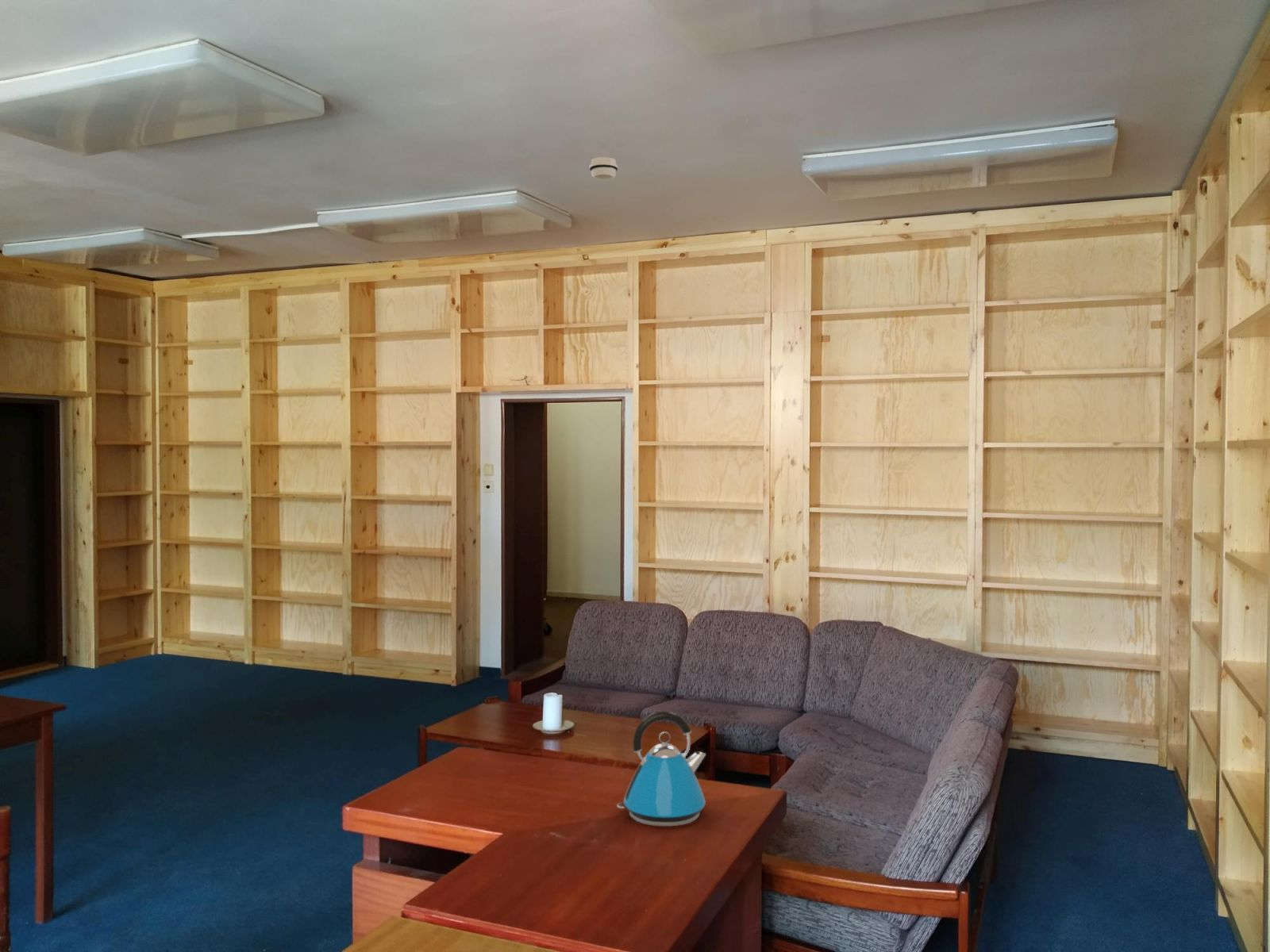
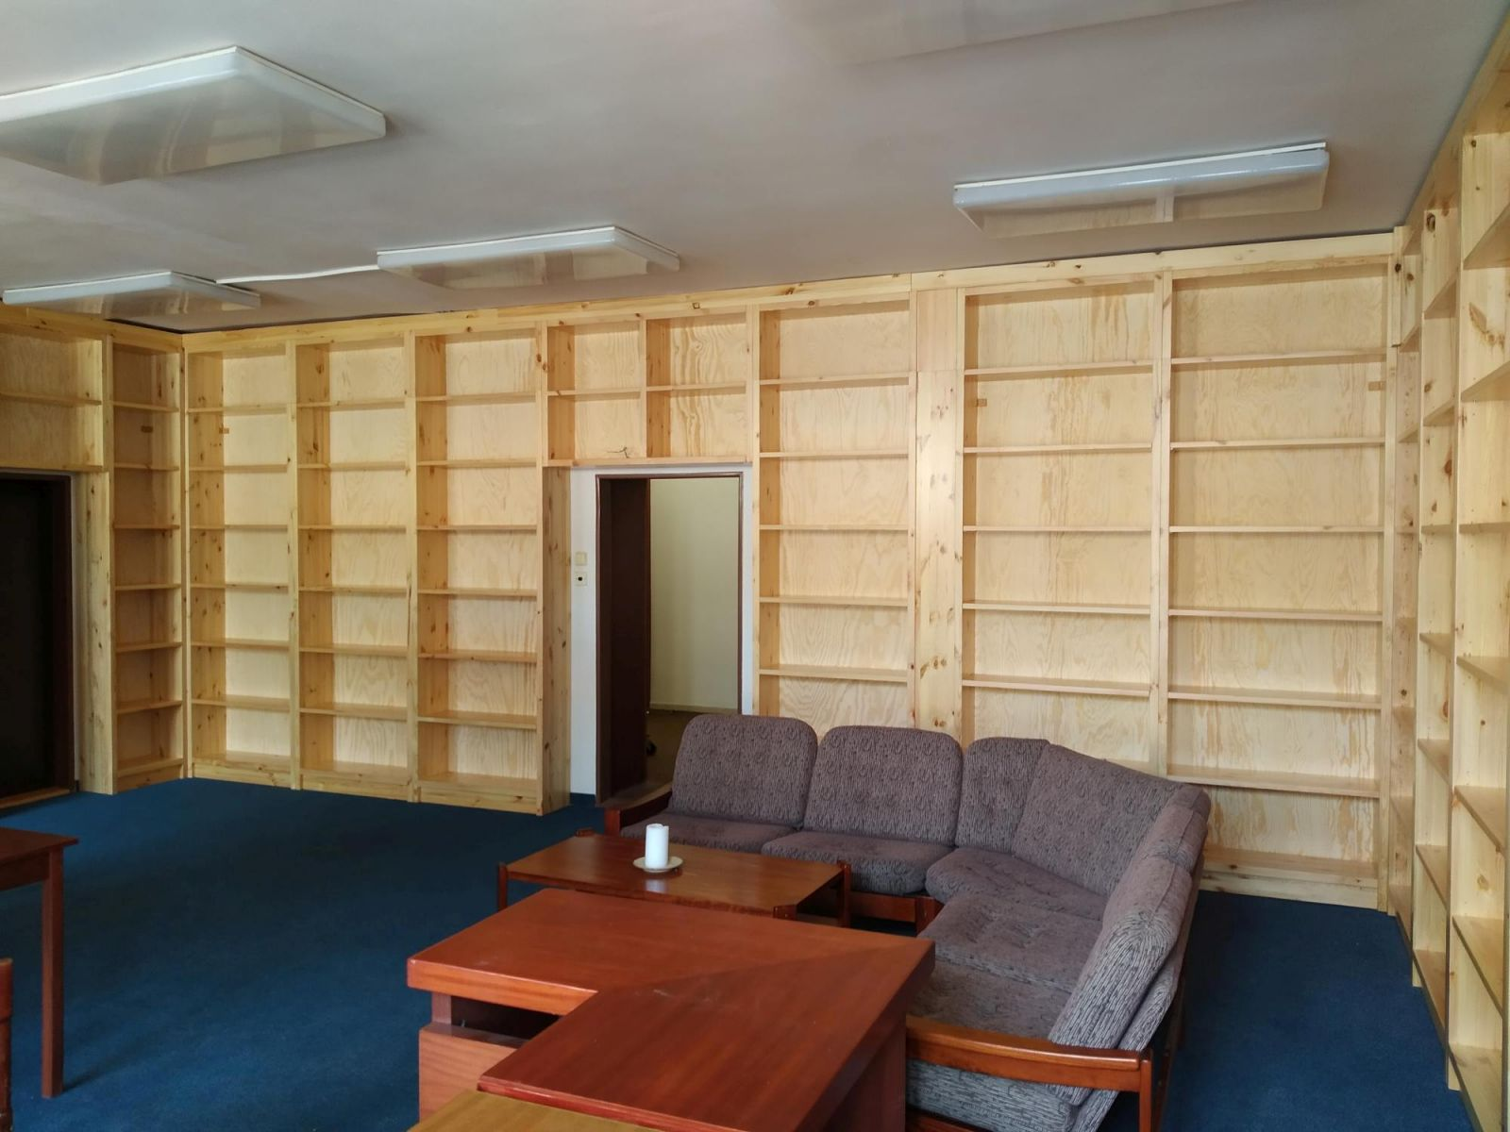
- kettle [616,710,706,827]
- smoke detector [589,156,618,181]
